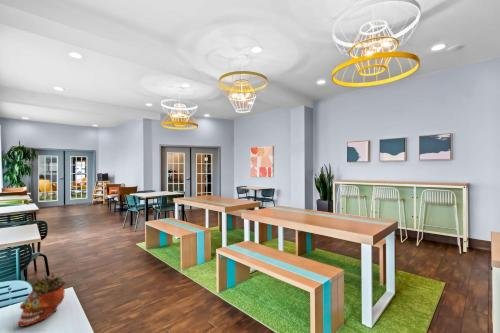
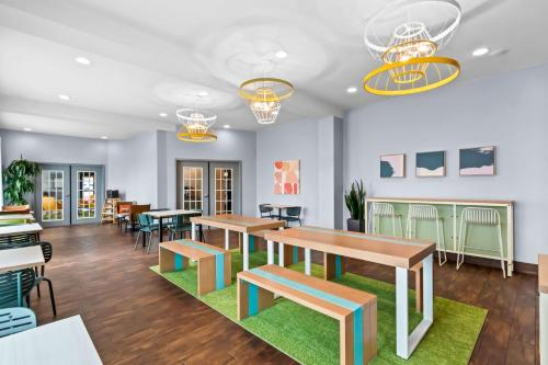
- succulent planter [17,271,69,327]
